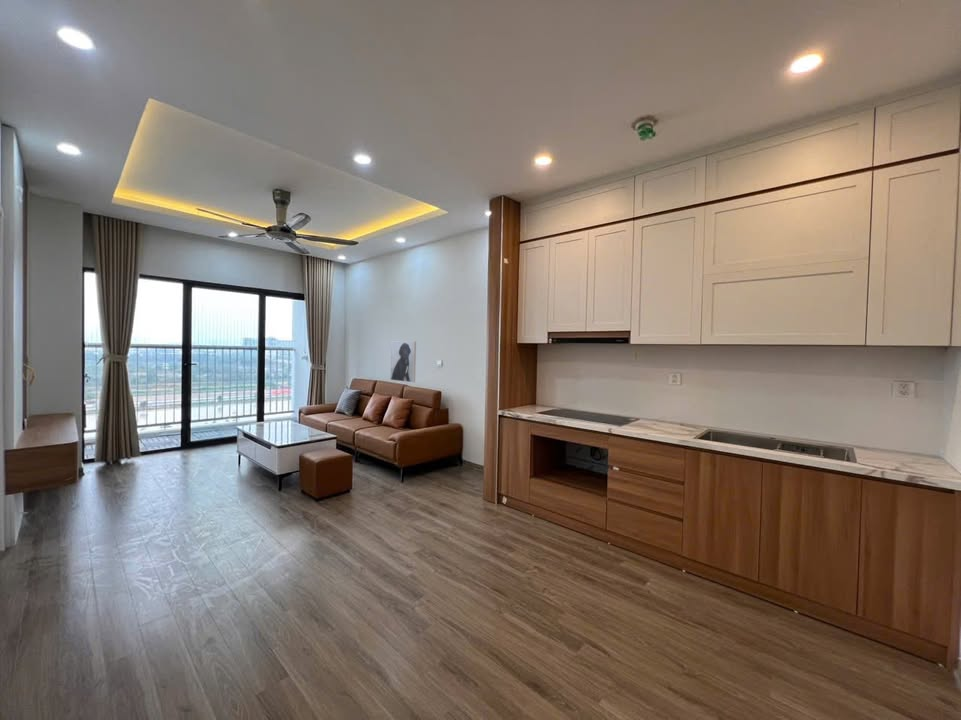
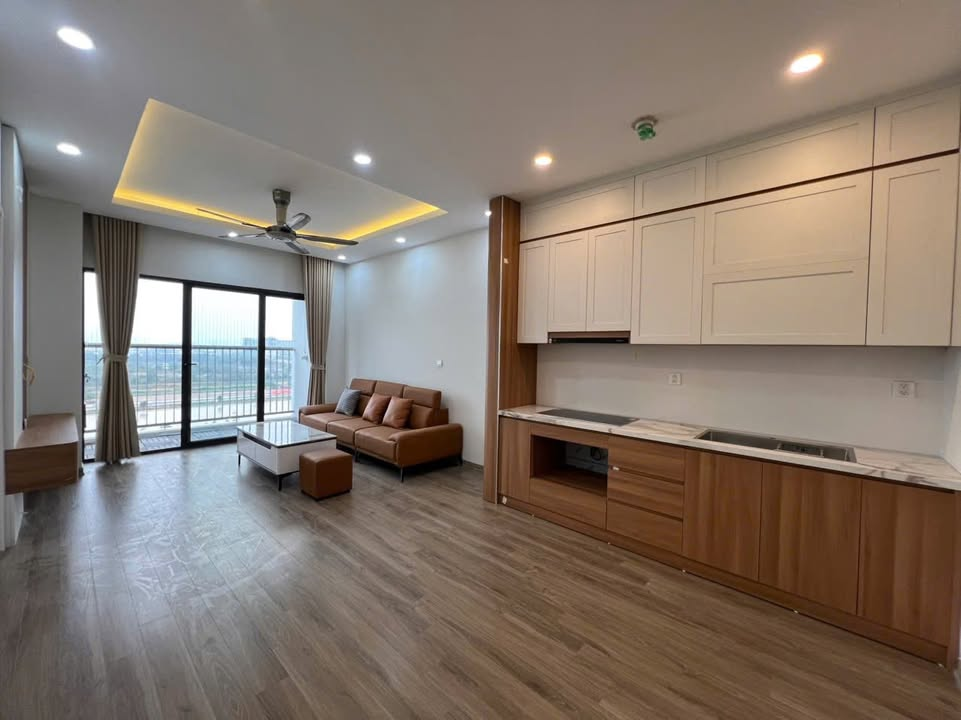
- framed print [389,341,417,384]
